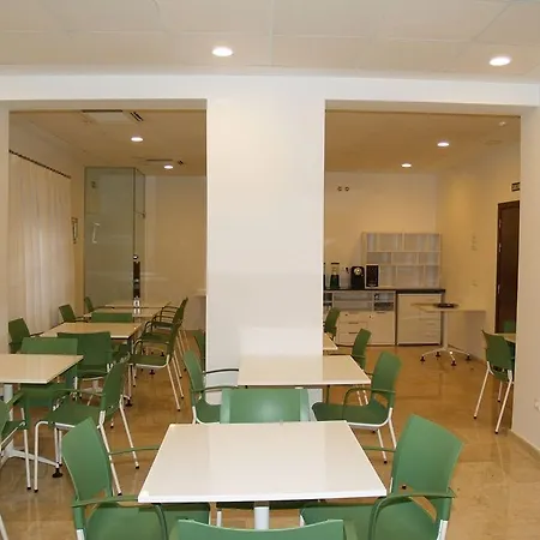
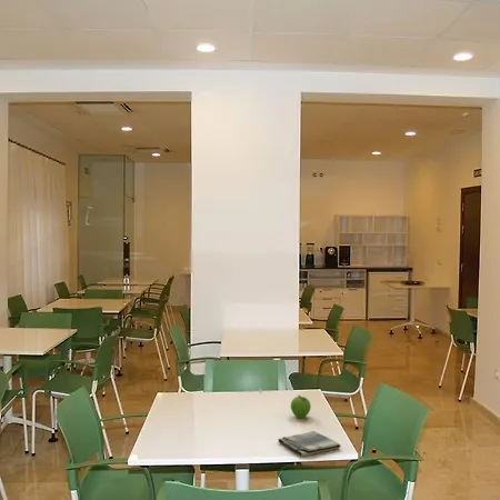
+ dish towel [277,430,342,458]
+ fruit [290,394,312,419]
